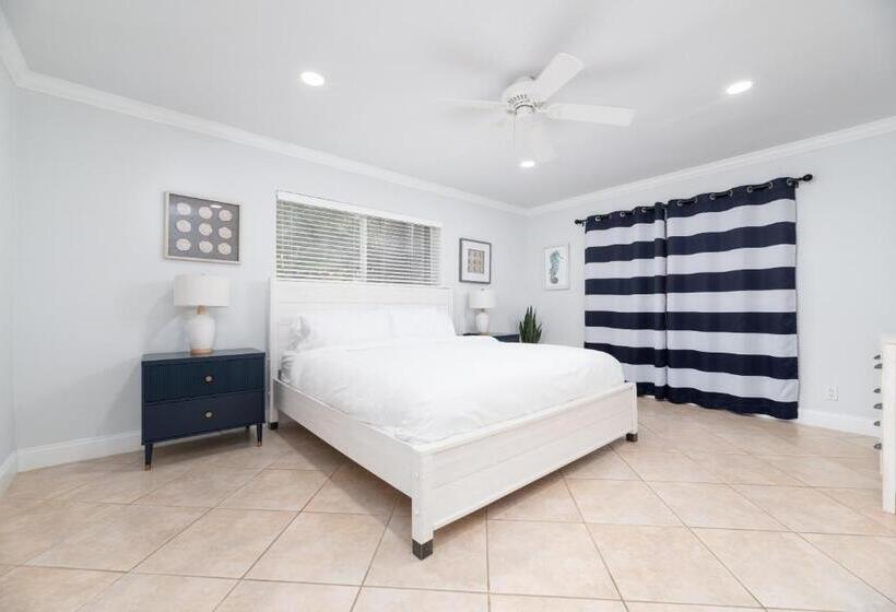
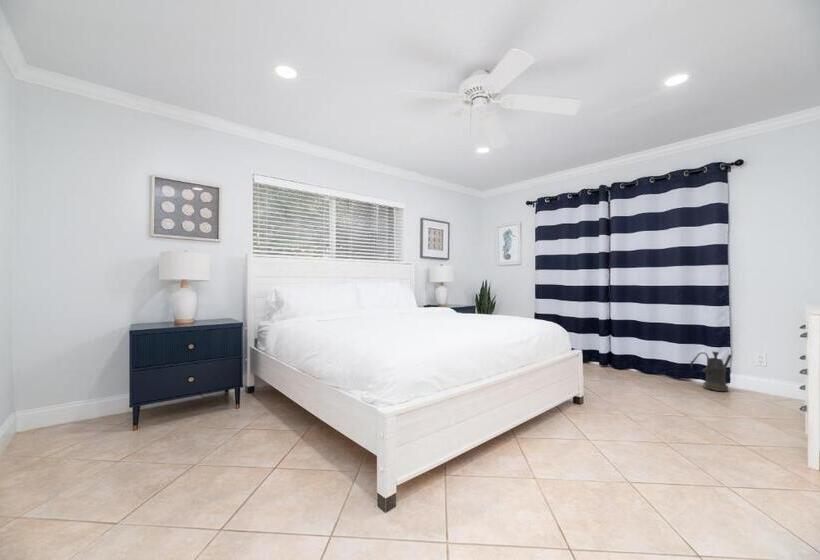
+ watering can [689,351,733,393]
